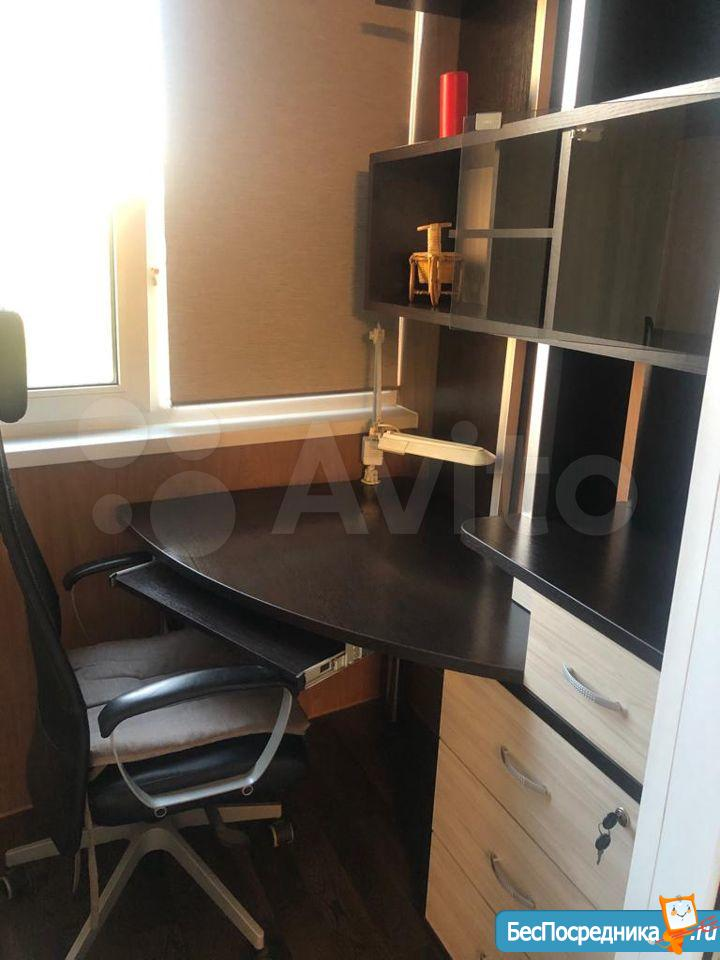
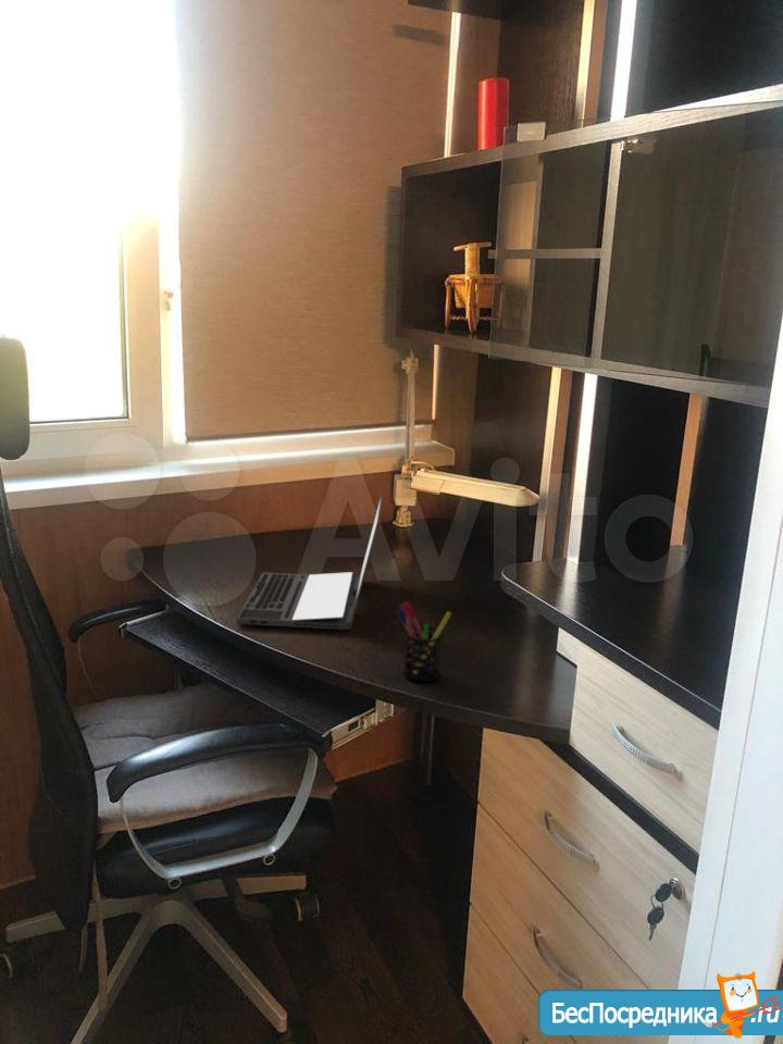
+ laptop [236,488,385,631]
+ pen holder [396,601,452,683]
